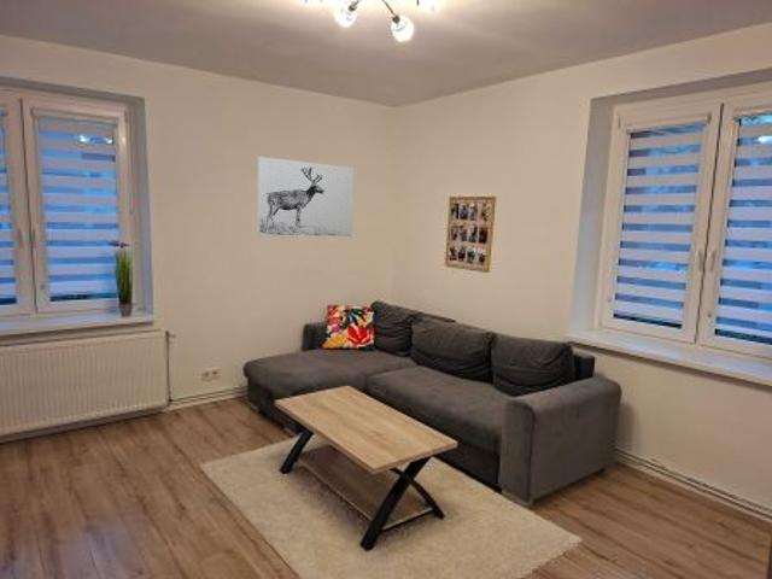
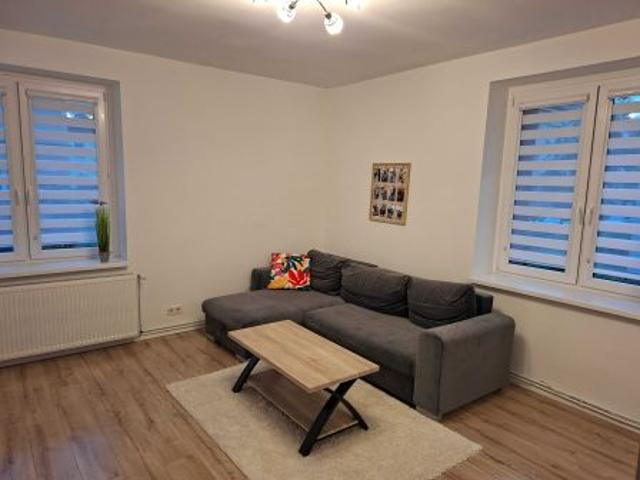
- wall art [257,156,355,238]
